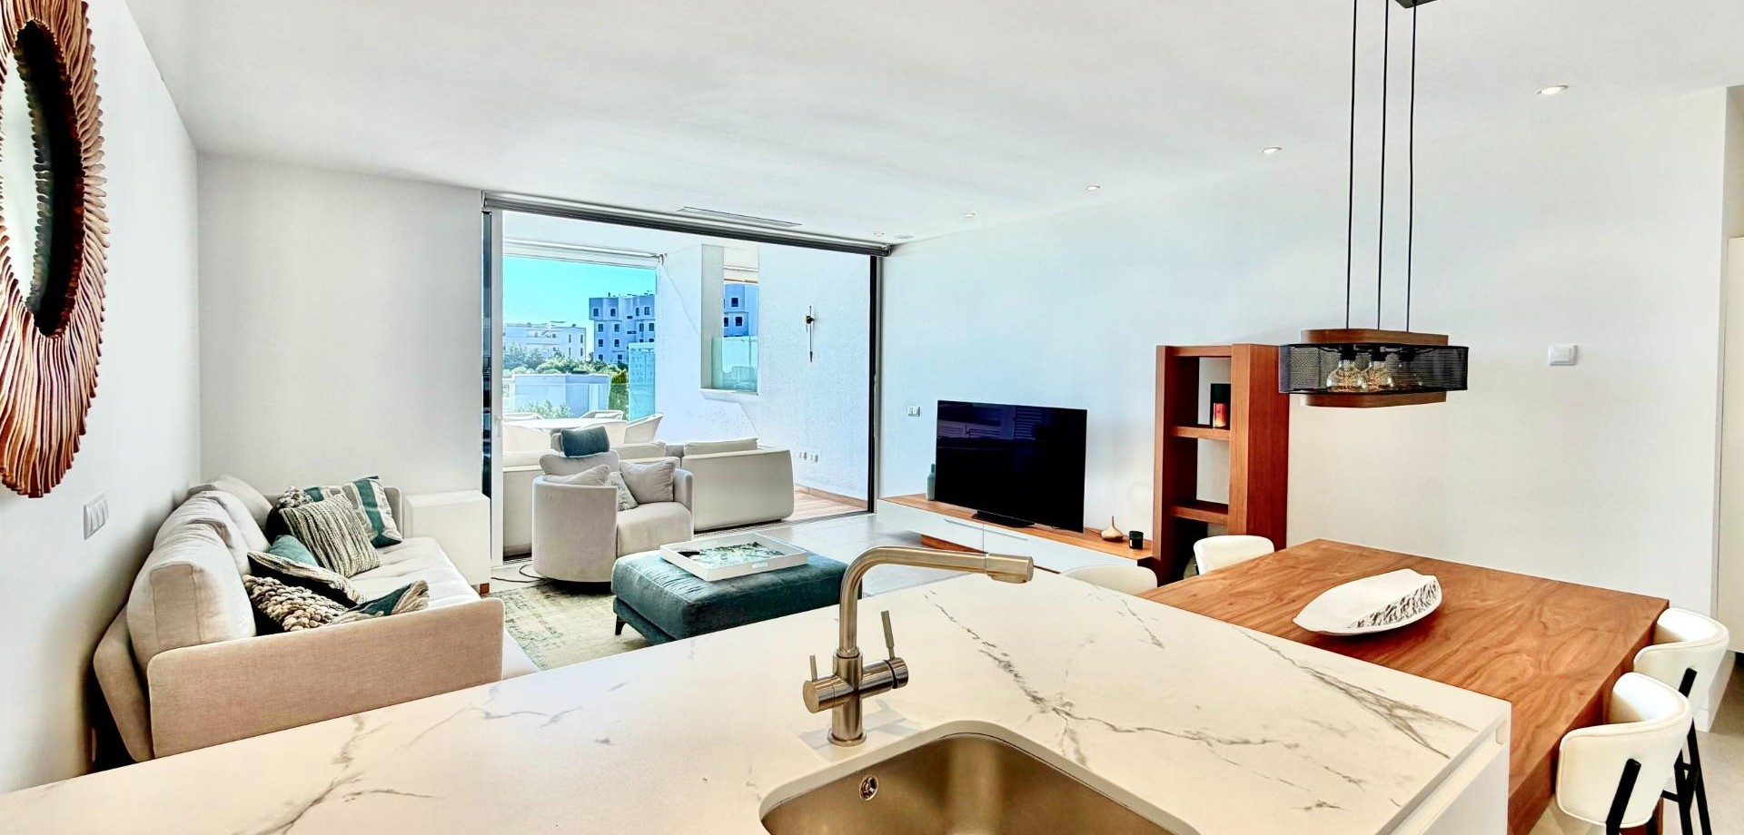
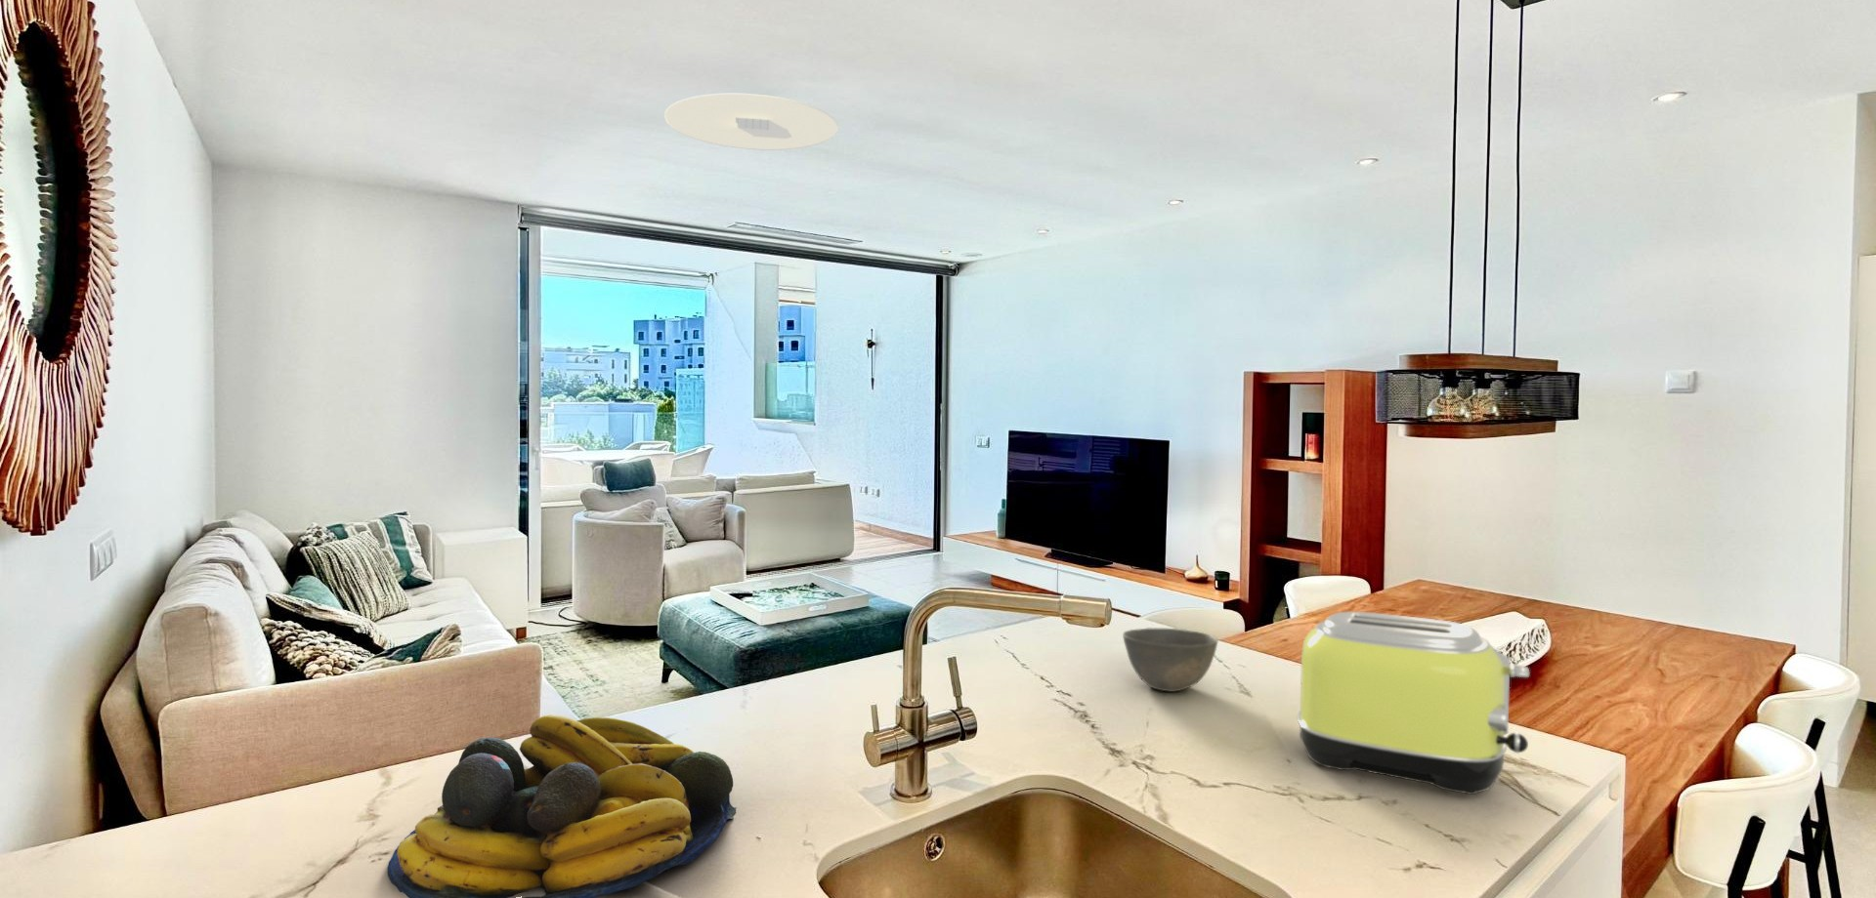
+ bowl [1122,628,1219,694]
+ ceiling light [664,93,840,152]
+ fruit bowl [386,714,738,898]
+ toaster [1297,611,1530,795]
